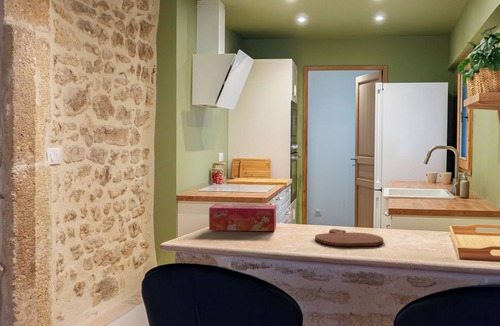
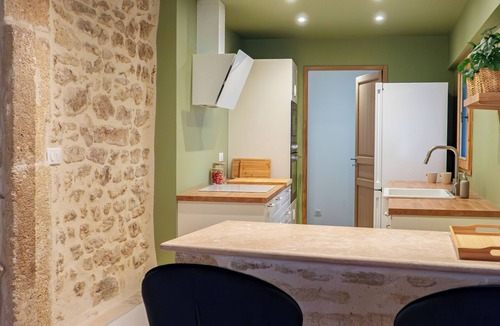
- cutting board [314,228,384,247]
- tissue box [208,203,277,232]
